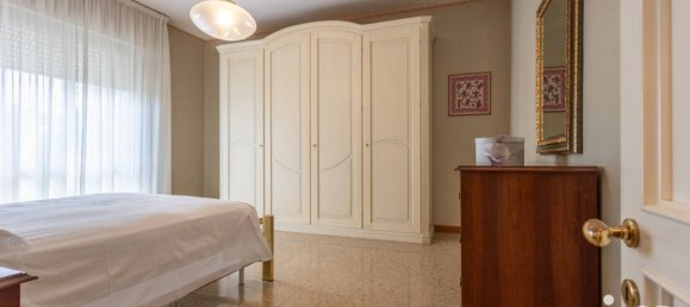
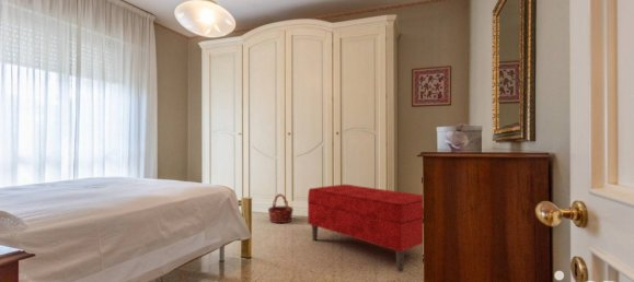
+ bench [307,184,424,273]
+ basket [267,192,295,224]
